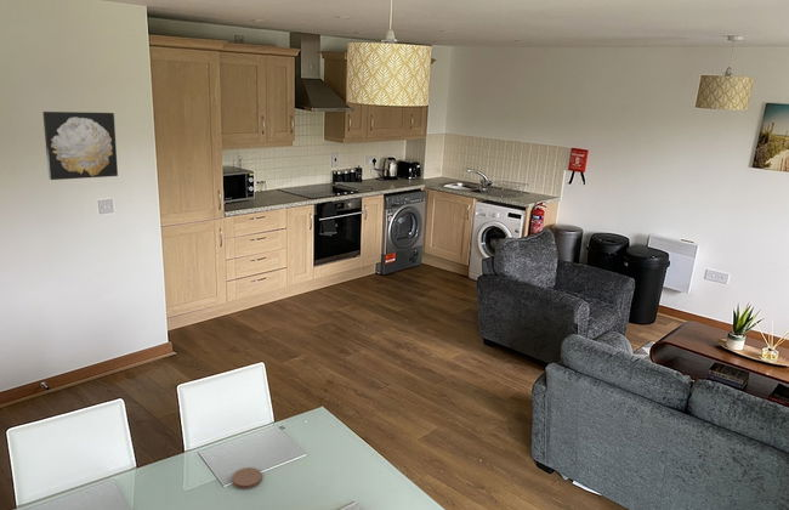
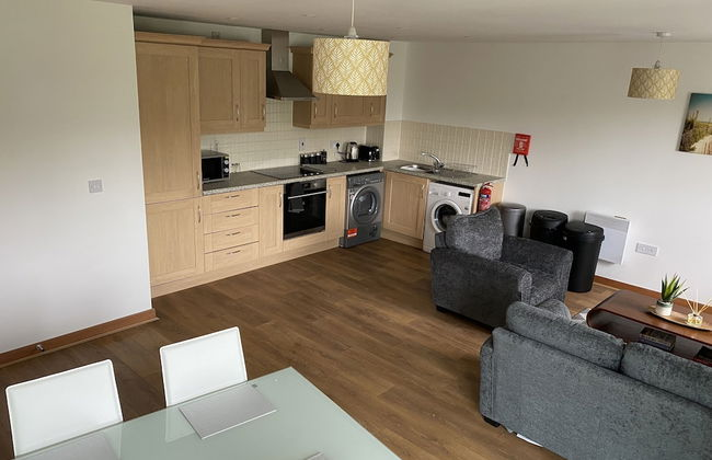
- coaster [231,466,263,491]
- wall art [41,110,119,181]
